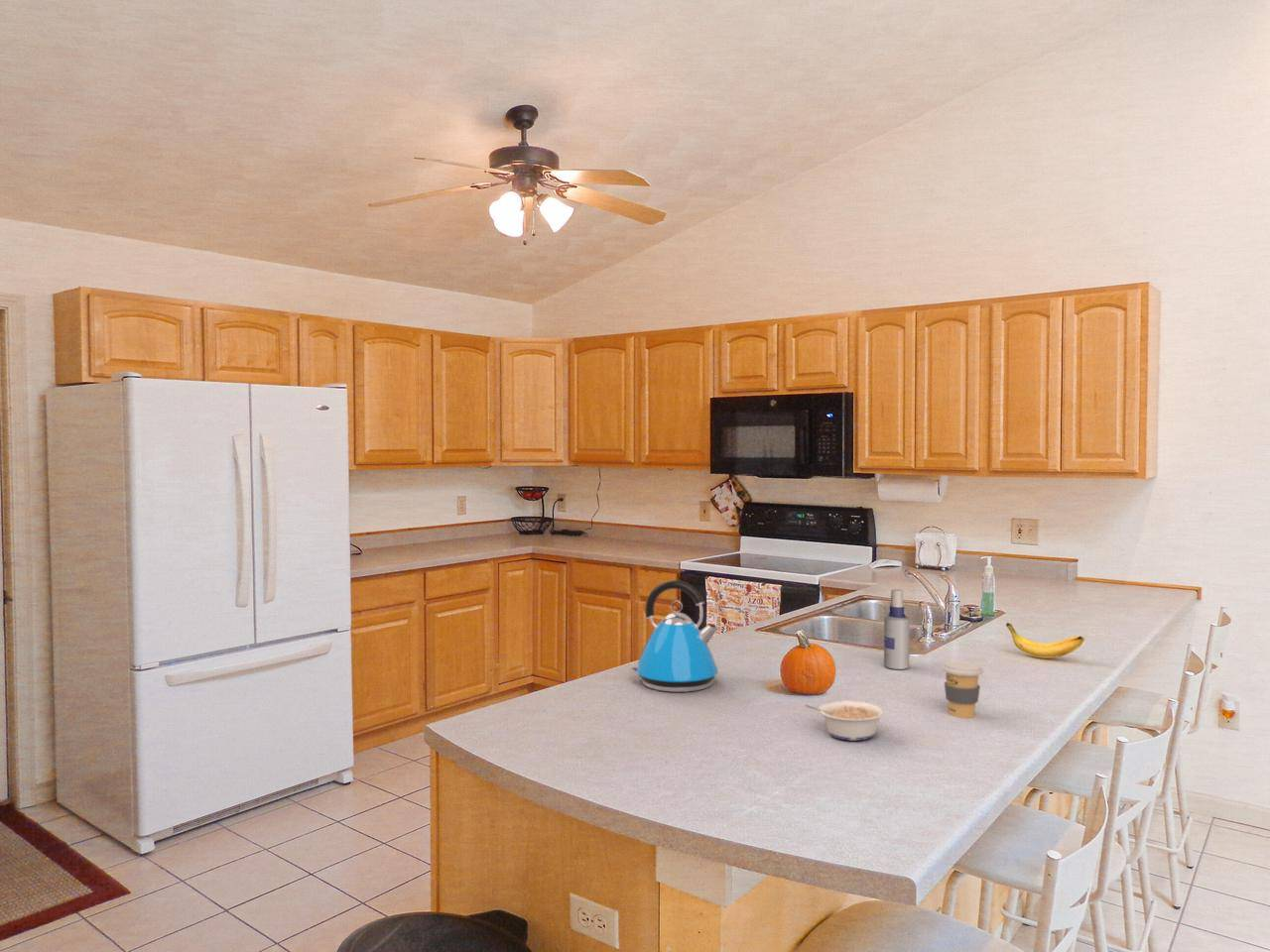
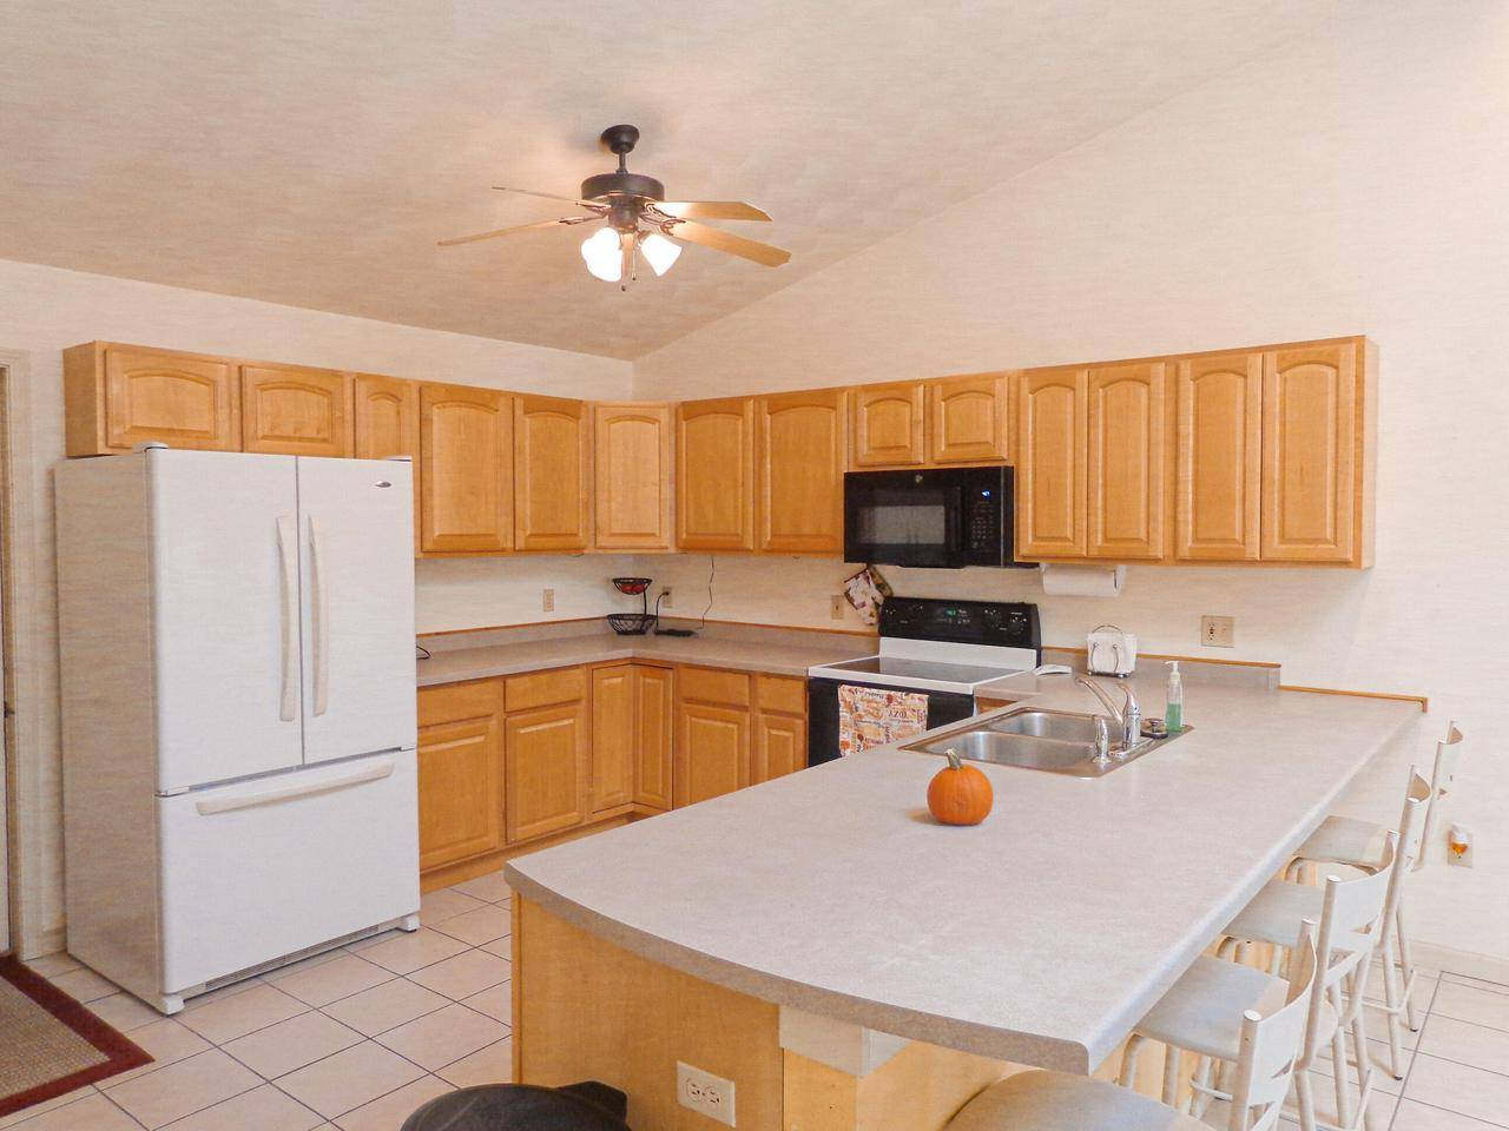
- coffee cup [941,659,984,719]
- banana [1005,622,1085,659]
- legume [804,699,886,742]
- spray bottle [883,588,911,670]
- kettle [629,579,720,693]
